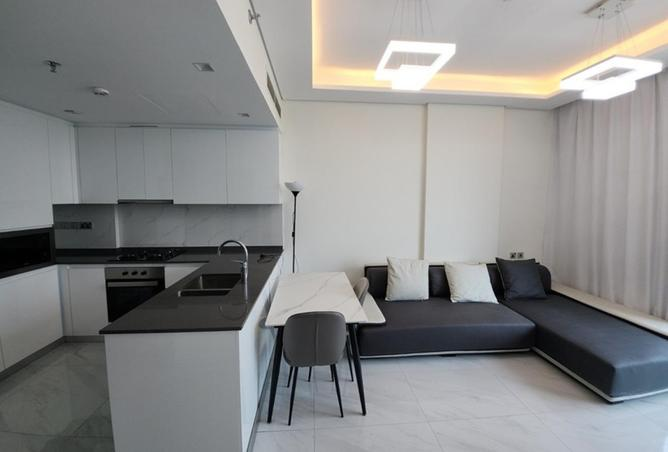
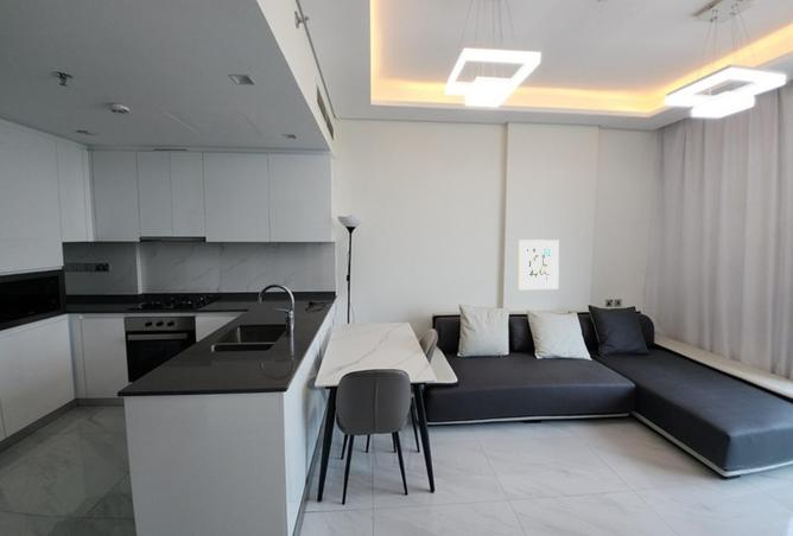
+ wall art [518,238,560,291]
